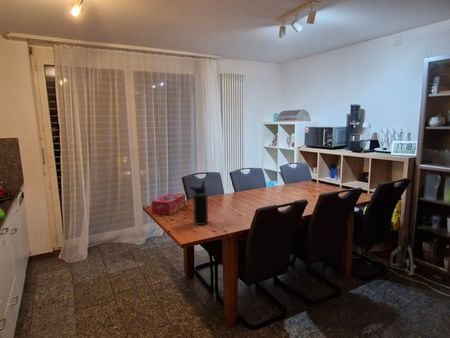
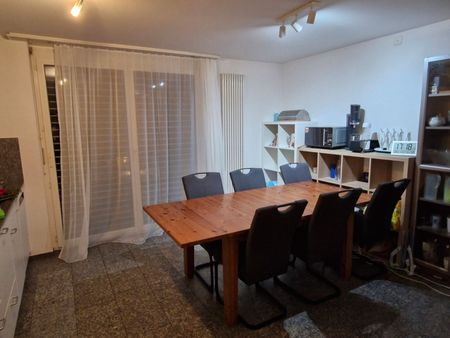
- tissue box [151,192,186,216]
- water bottle [188,180,209,226]
